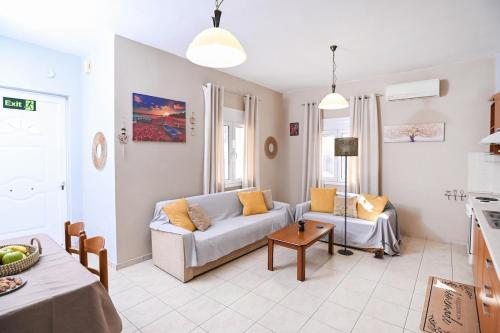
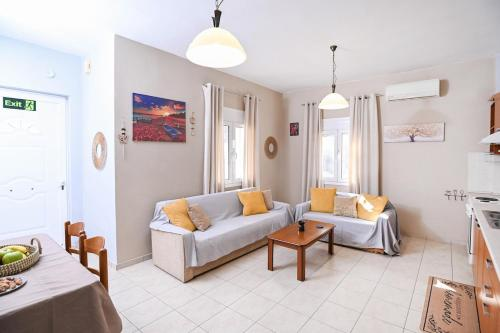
- floor lamp [333,136,359,256]
- potted plant [373,239,392,260]
